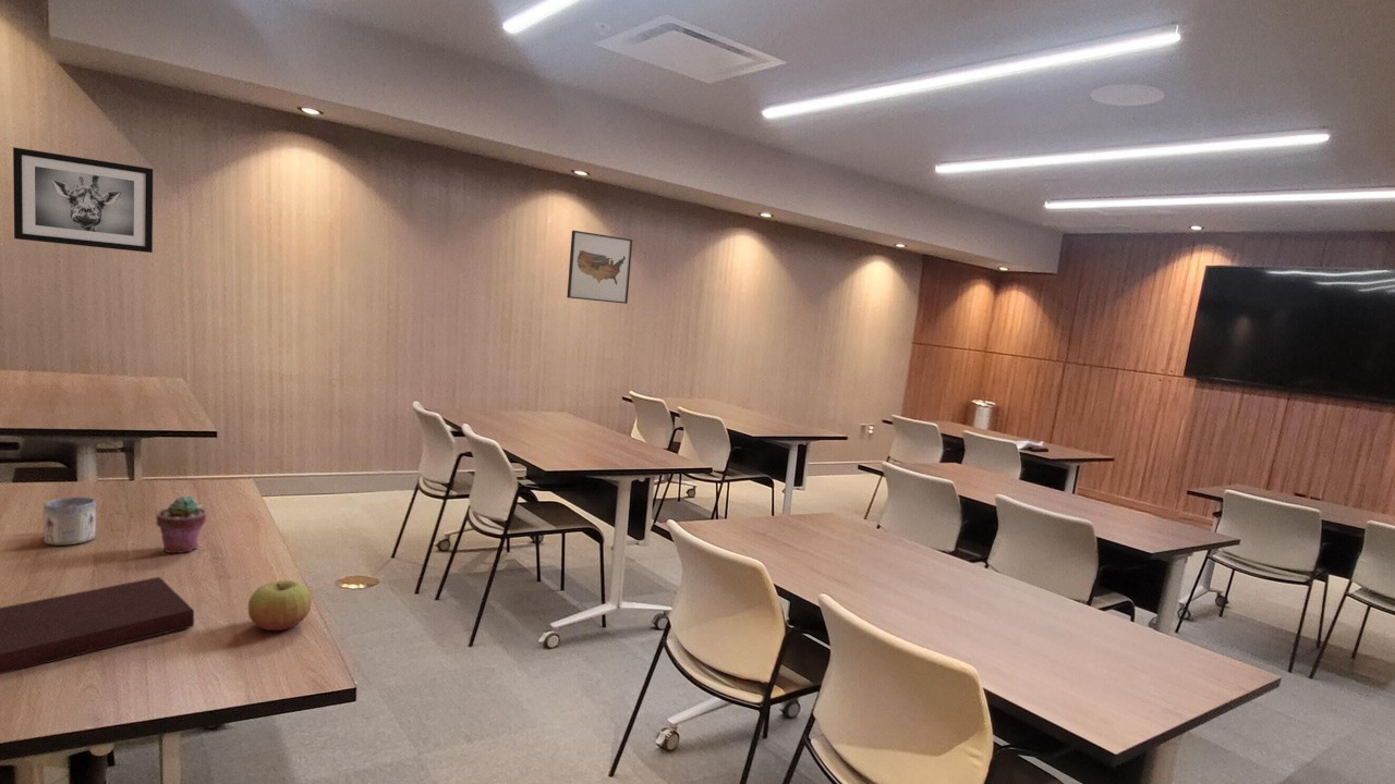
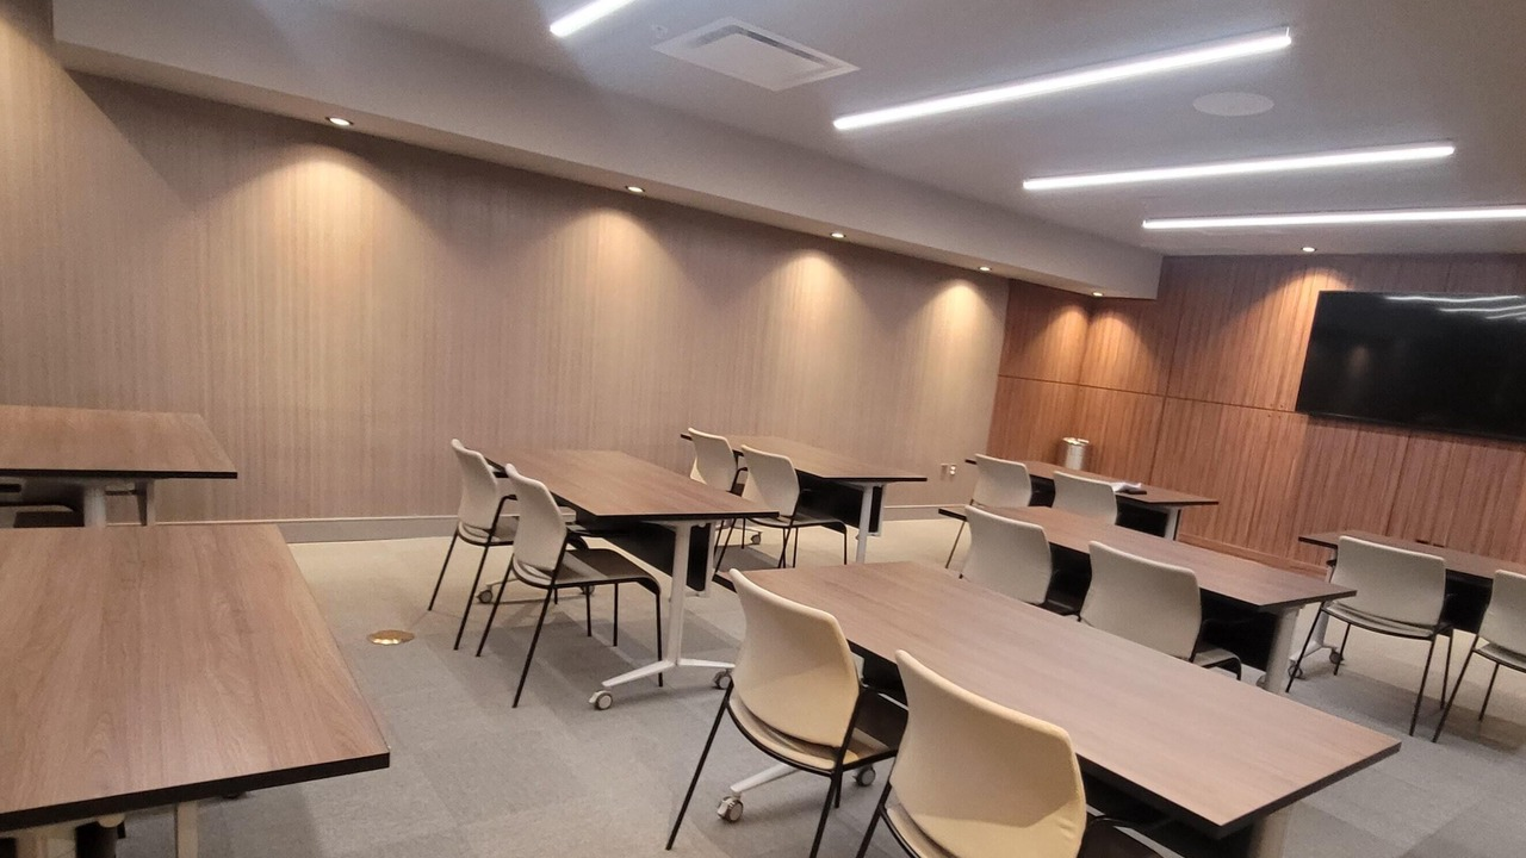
- wall art [12,146,154,254]
- potted succulent [155,495,208,554]
- apple [247,579,313,632]
- wall art [566,230,633,305]
- mug [43,497,97,547]
- notebook [0,576,195,675]
